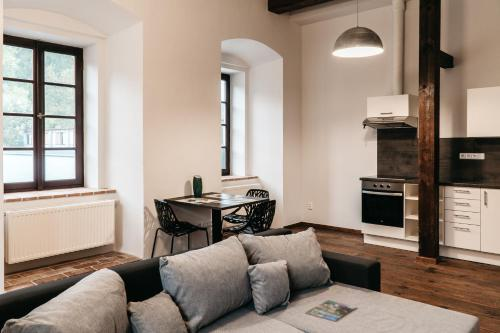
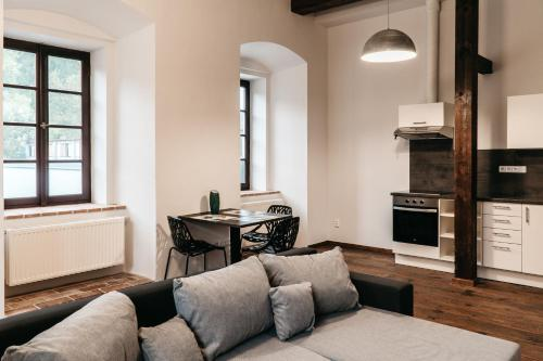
- magazine [304,299,358,322]
